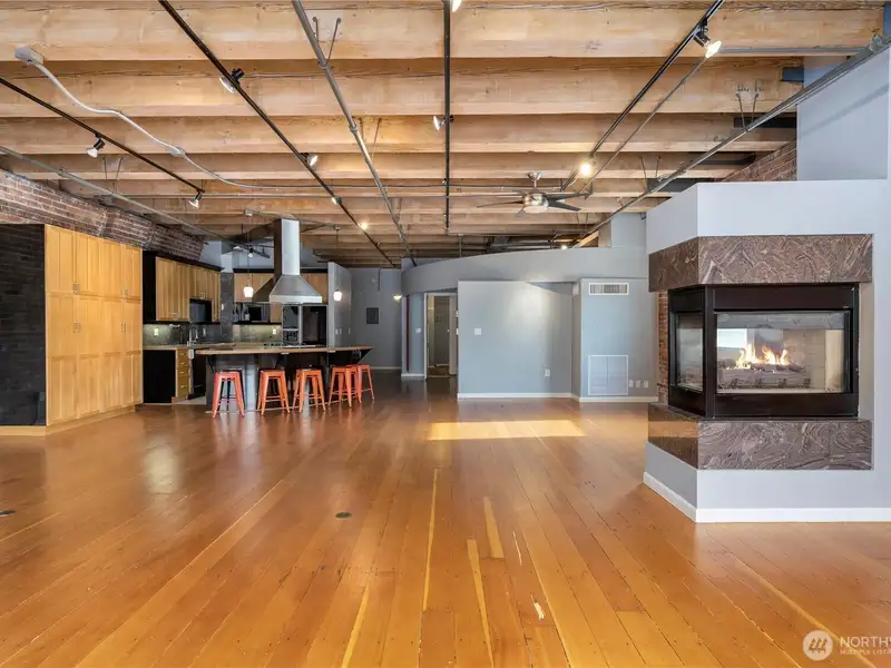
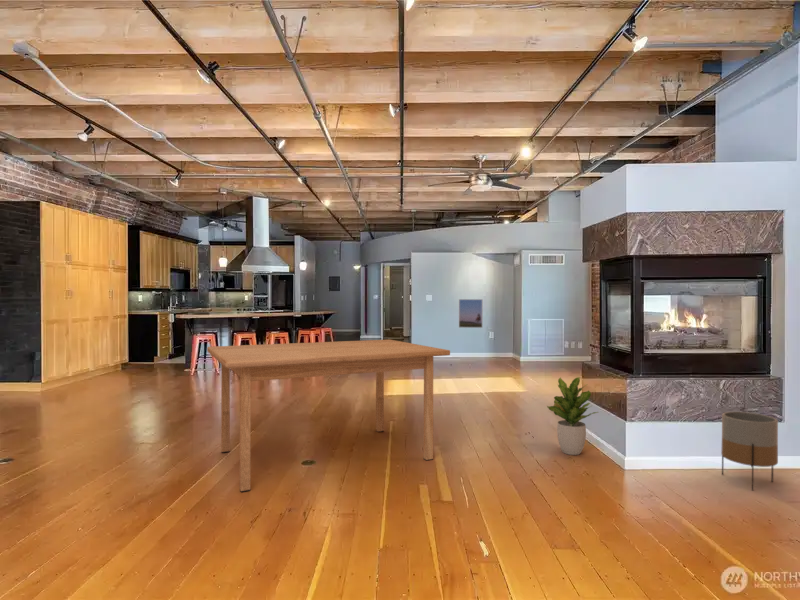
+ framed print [458,298,483,329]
+ table [206,339,451,493]
+ planter [720,411,779,492]
+ potted plant [546,376,599,456]
